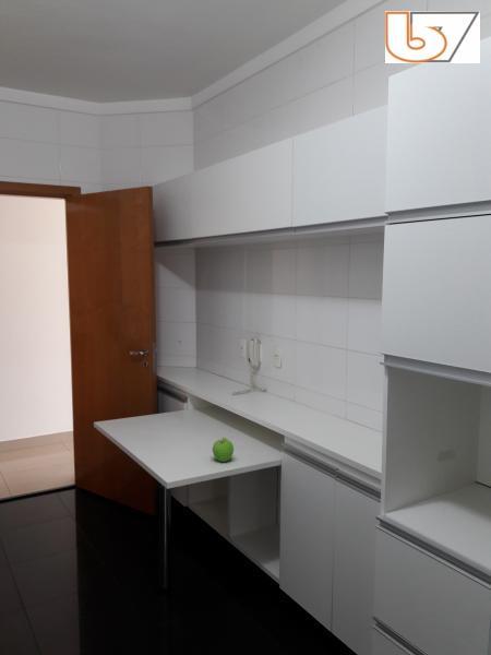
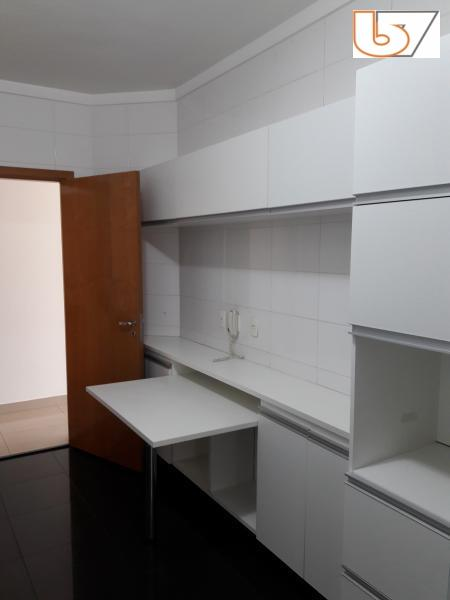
- fruit [212,436,235,463]
